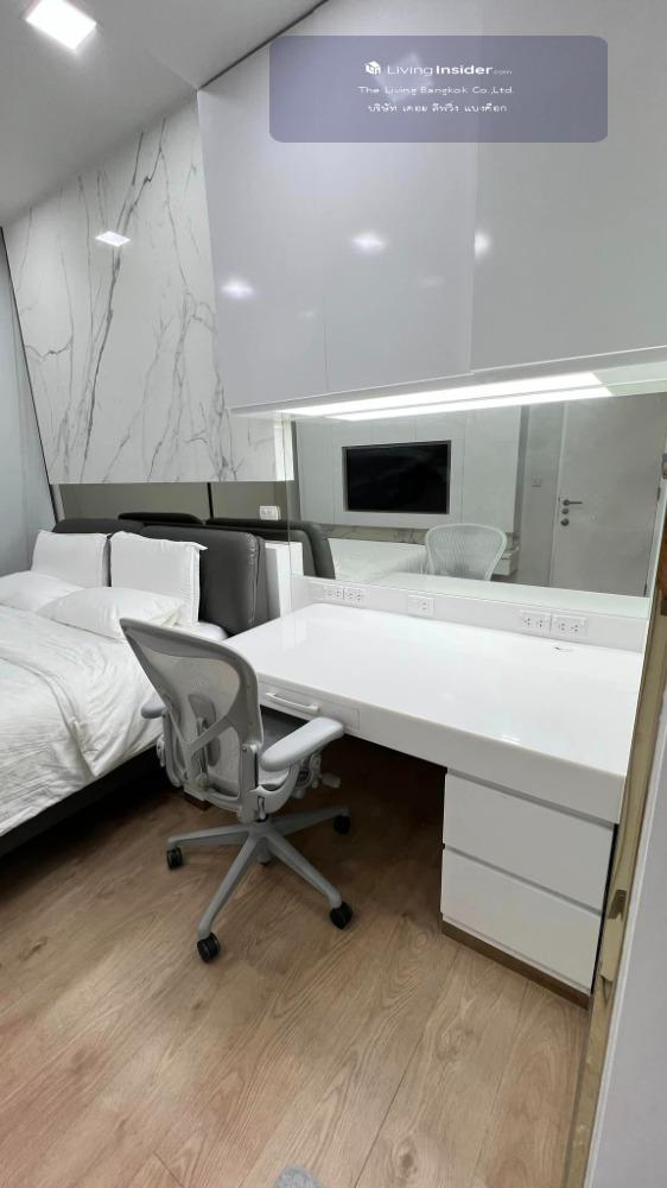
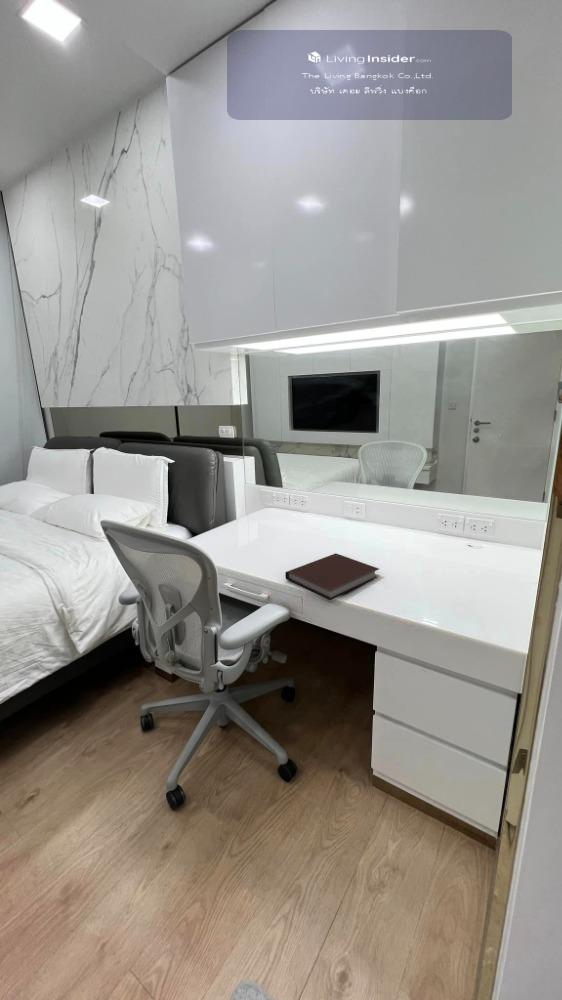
+ notebook [284,552,380,601]
